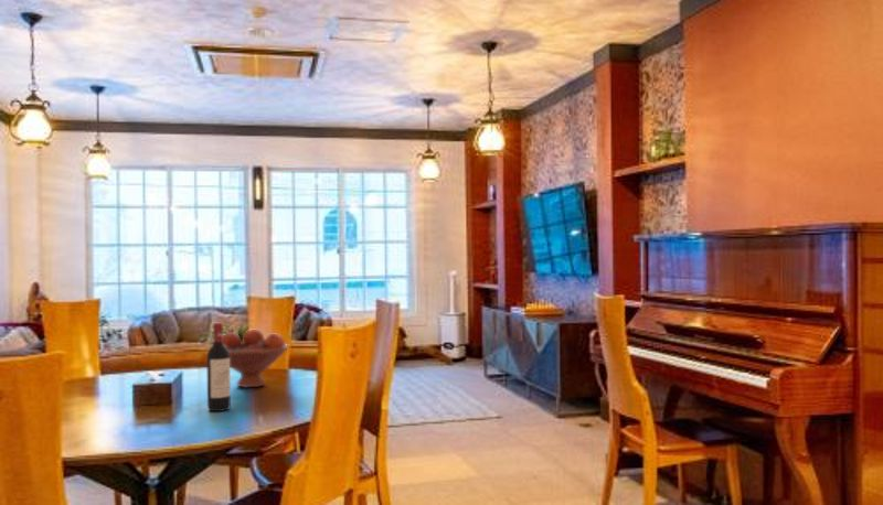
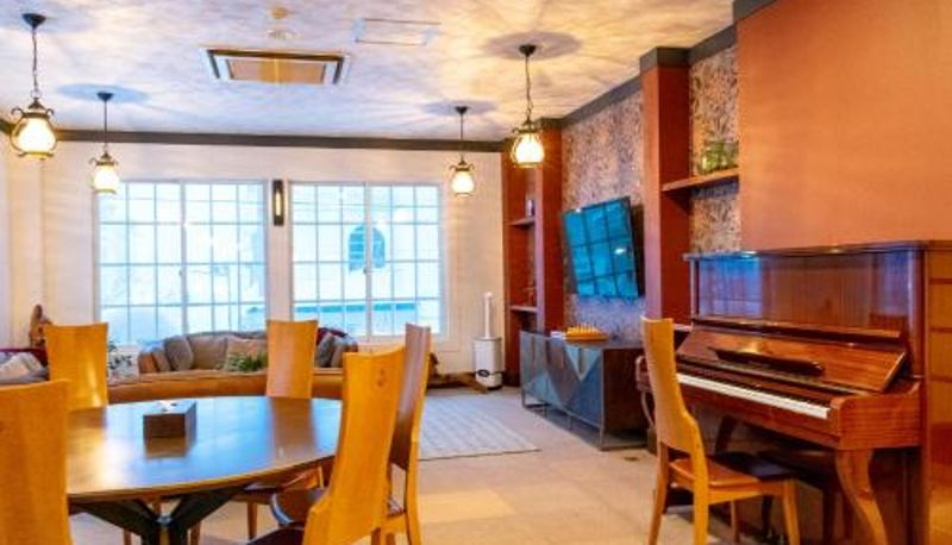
- wine bottle [205,321,232,412]
- fruit bowl [223,329,289,389]
